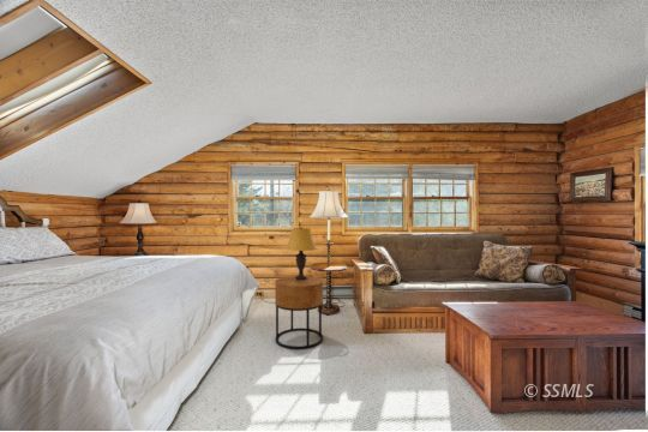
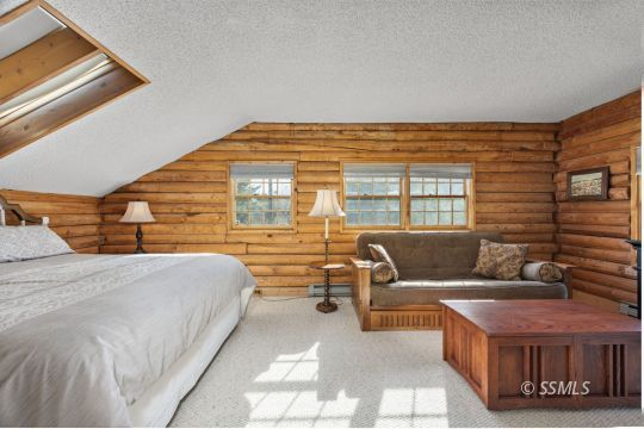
- table lamp [284,227,318,280]
- side table [274,275,324,350]
